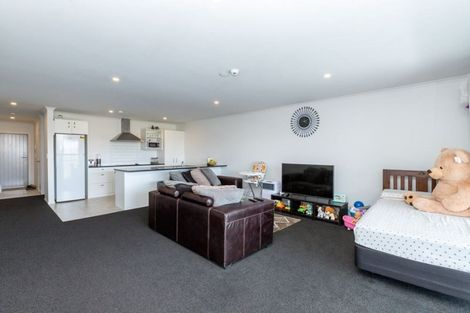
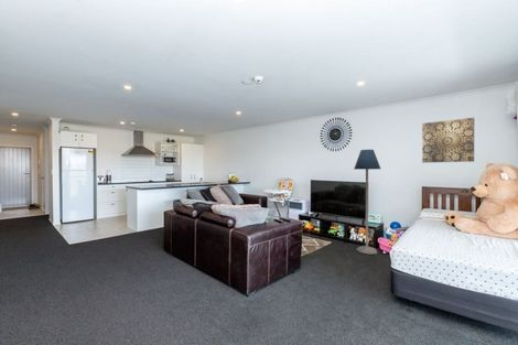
+ floor lamp [353,149,381,256]
+ wall art [421,117,475,164]
